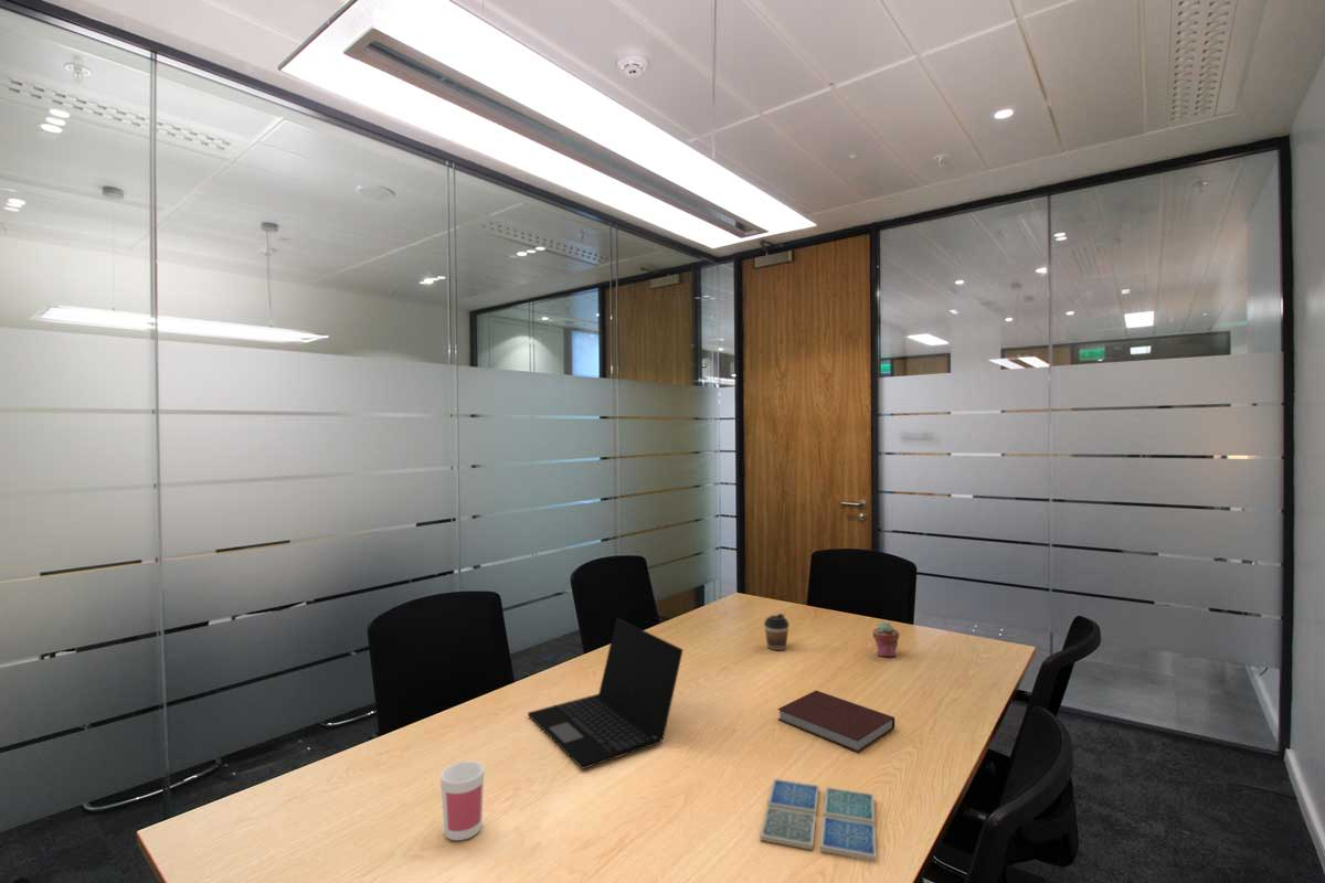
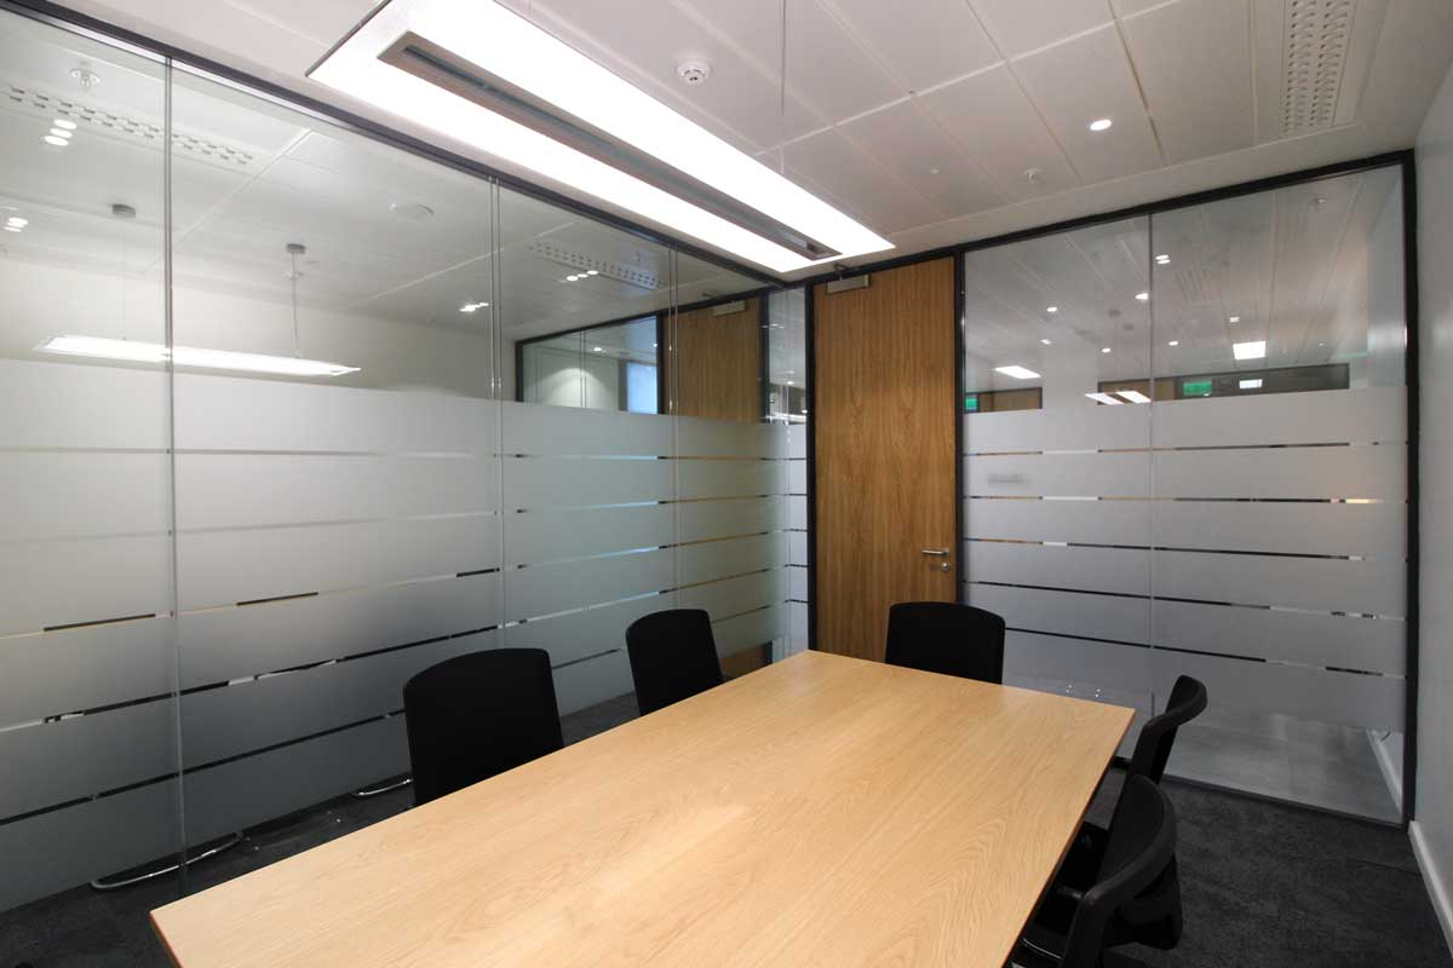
- coffee cup [763,613,791,651]
- drink coaster [759,778,878,862]
- mug [439,759,485,841]
- potted succulent [871,620,900,658]
- notebook [776,690,895,754]
- laptop [527,617,685,770]
